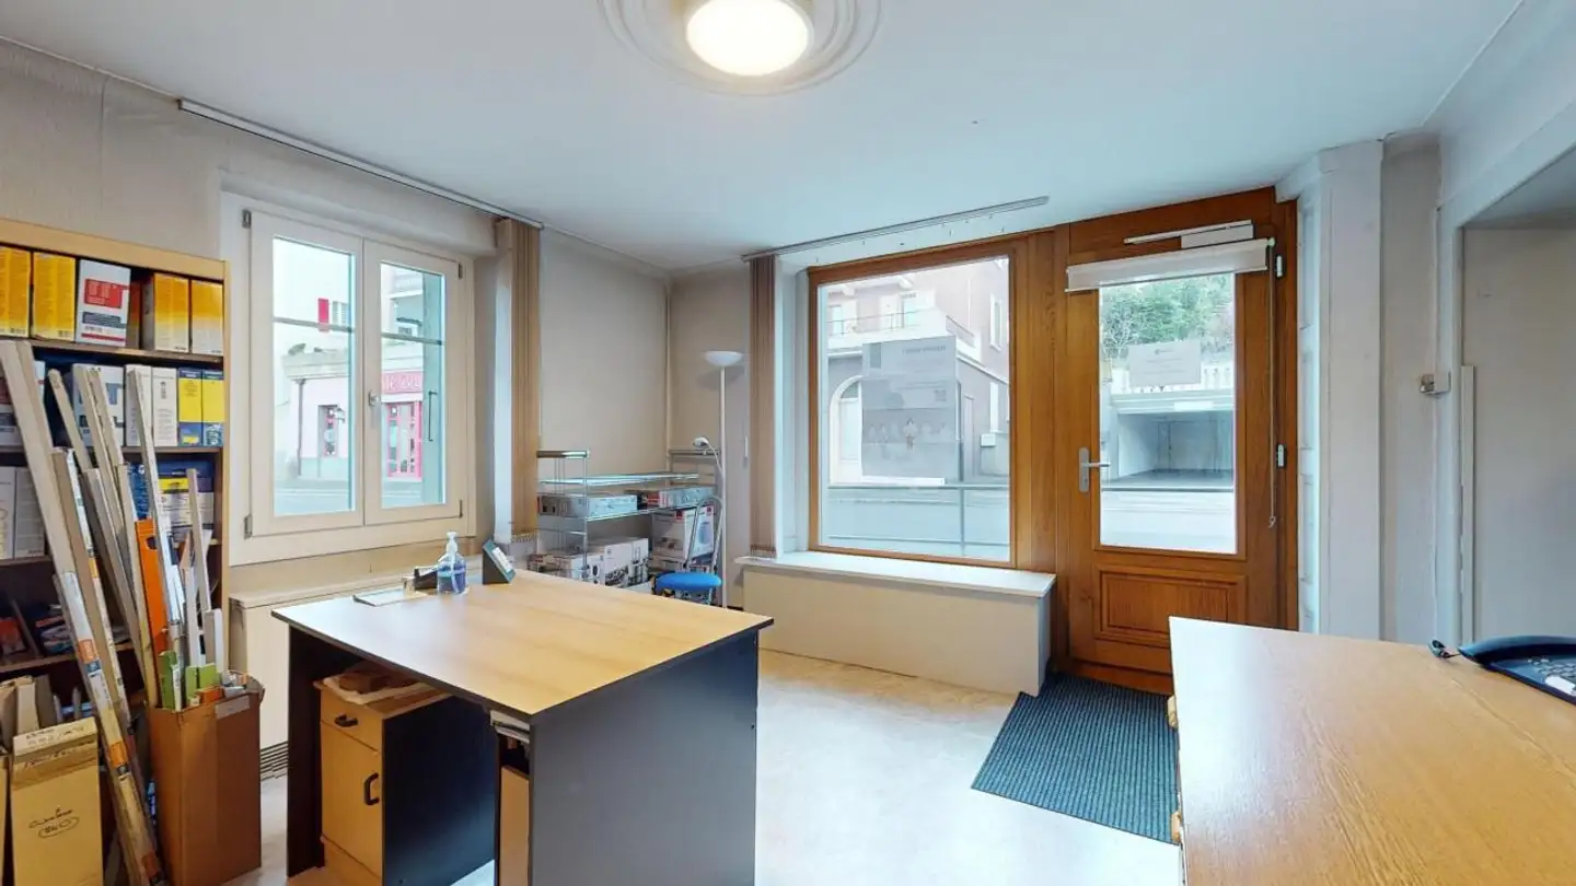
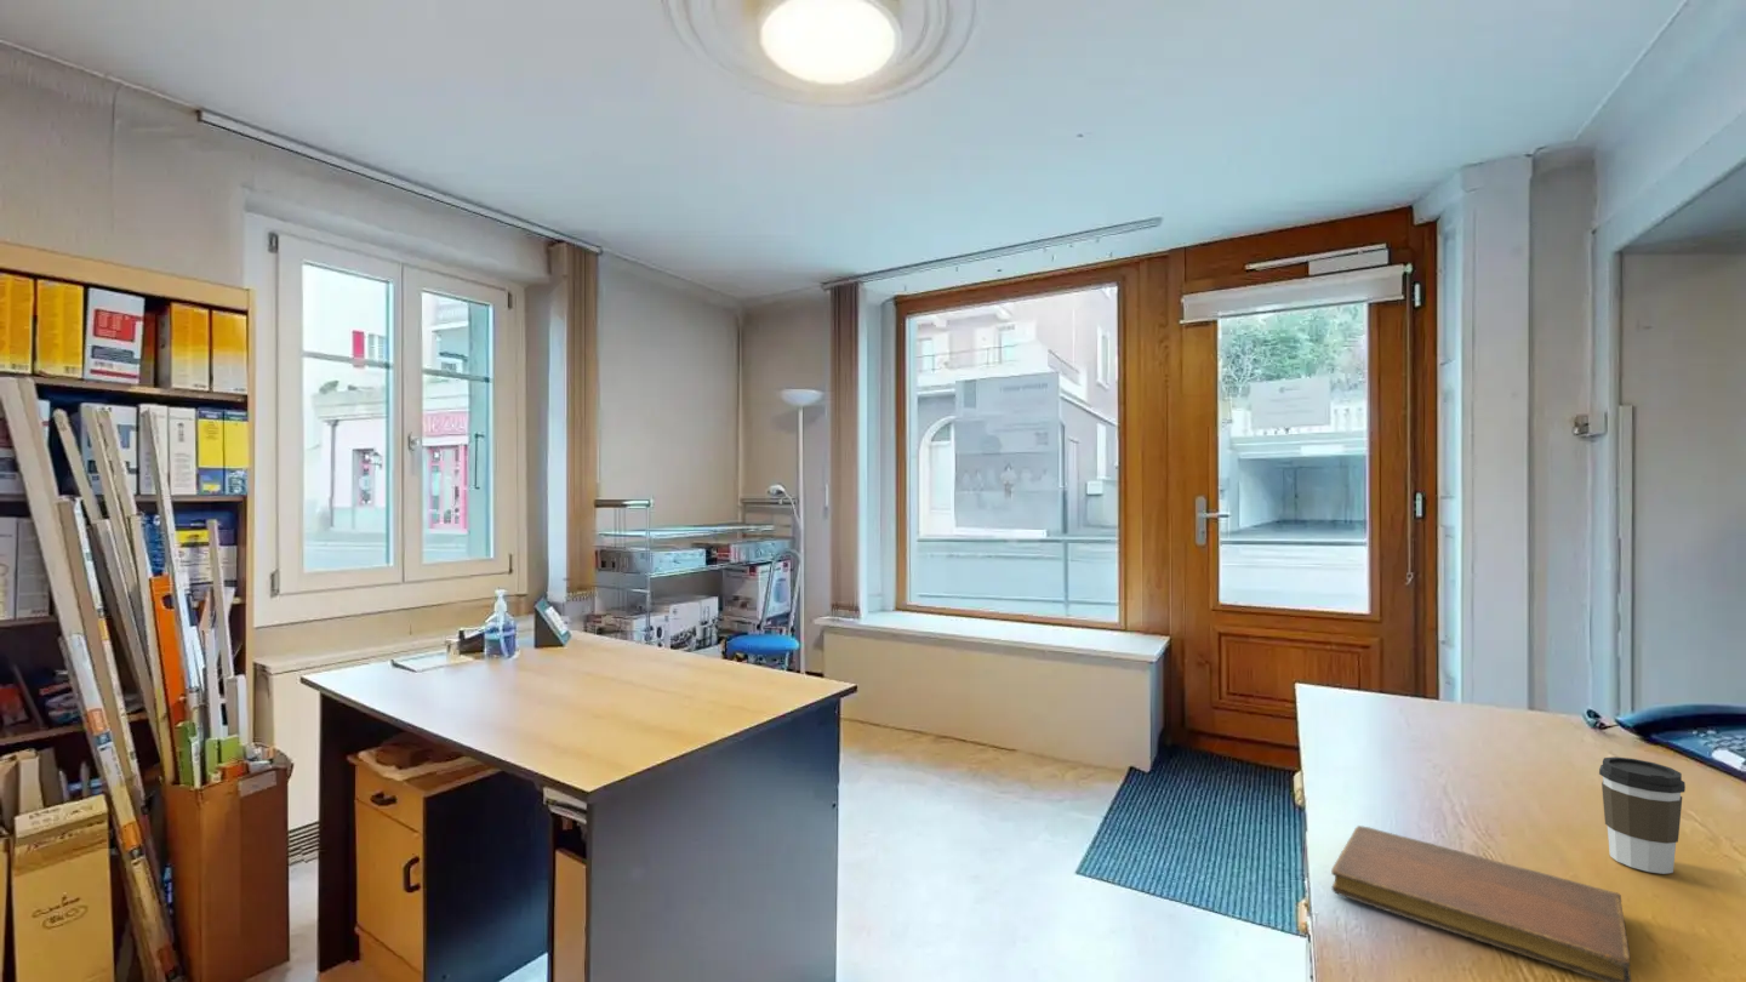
+ coffee cup [1598,755,1687,875]
+ notebook [1330,824,1632,982]
